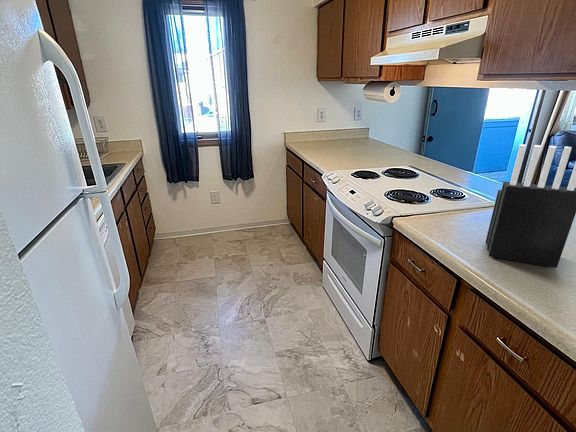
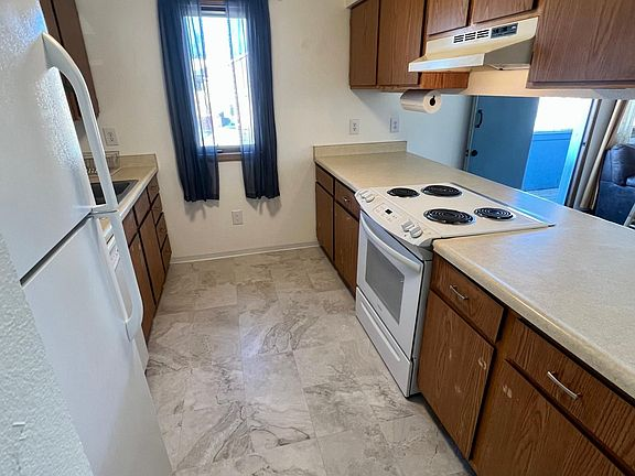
- knife block [484,143,576,269]
